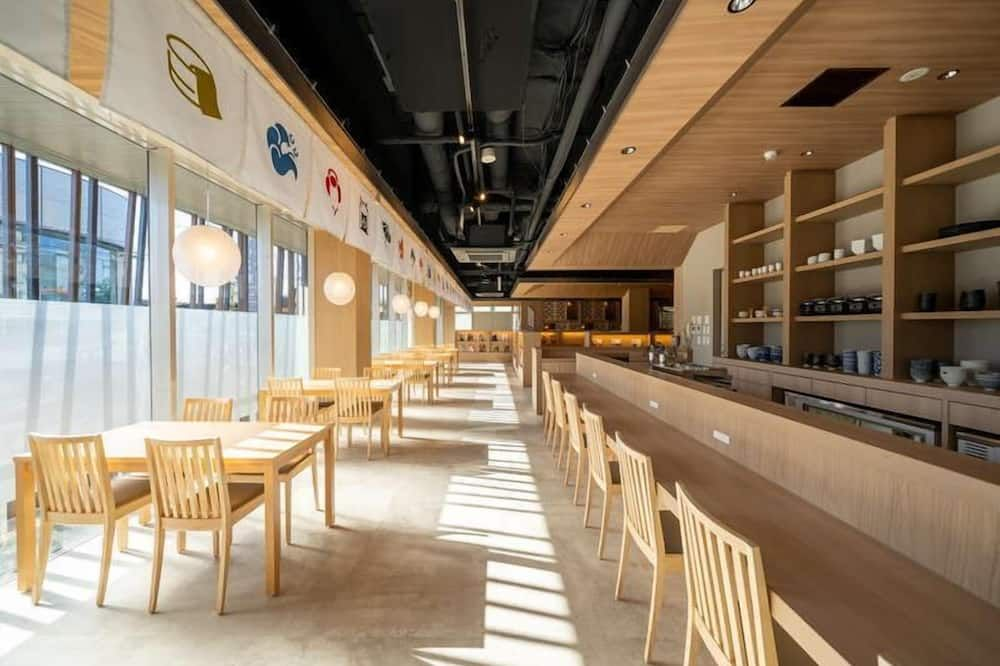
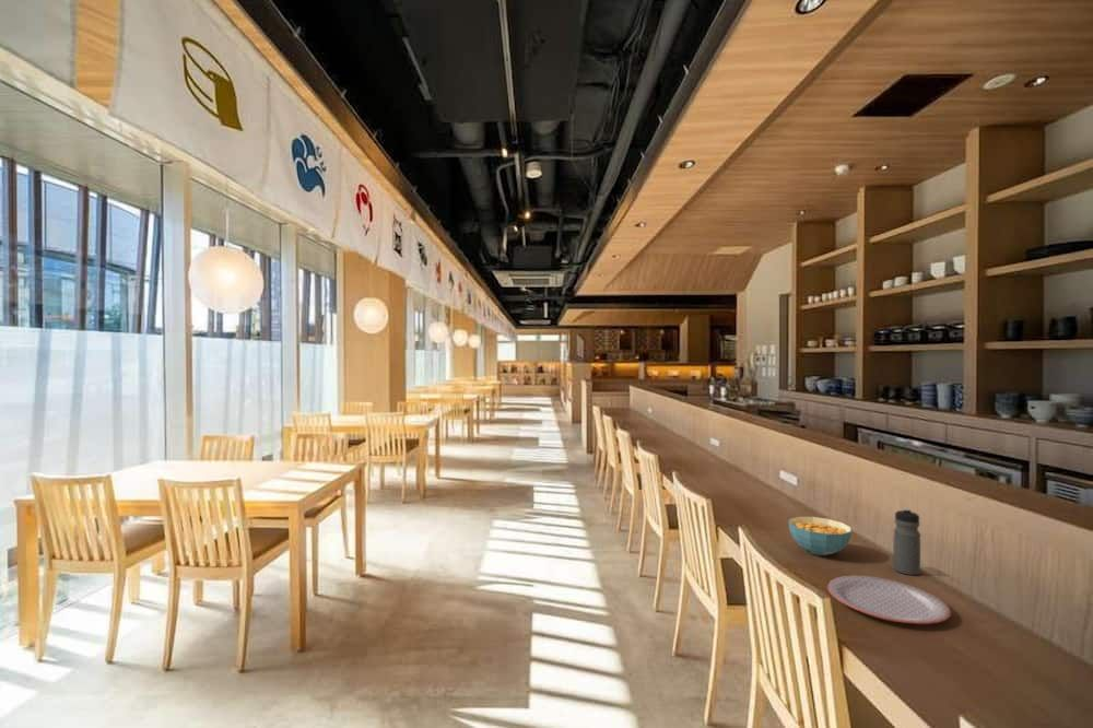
+ cereal bowl [787,516,853,556]
+ water bottle [892,507,921,576]
+ plate [826,575,952,625]
